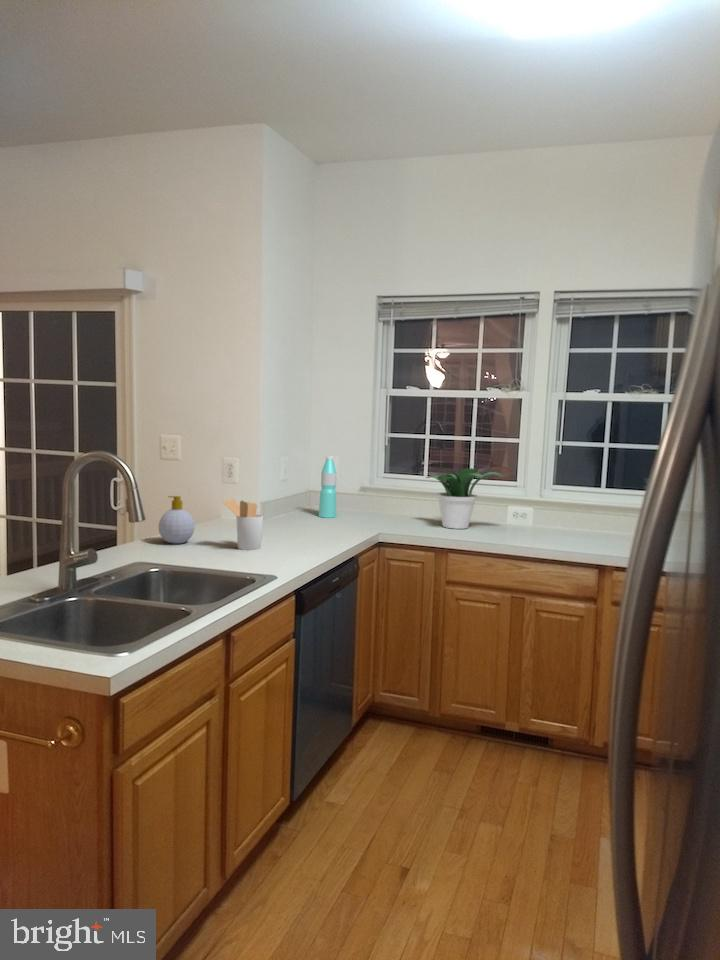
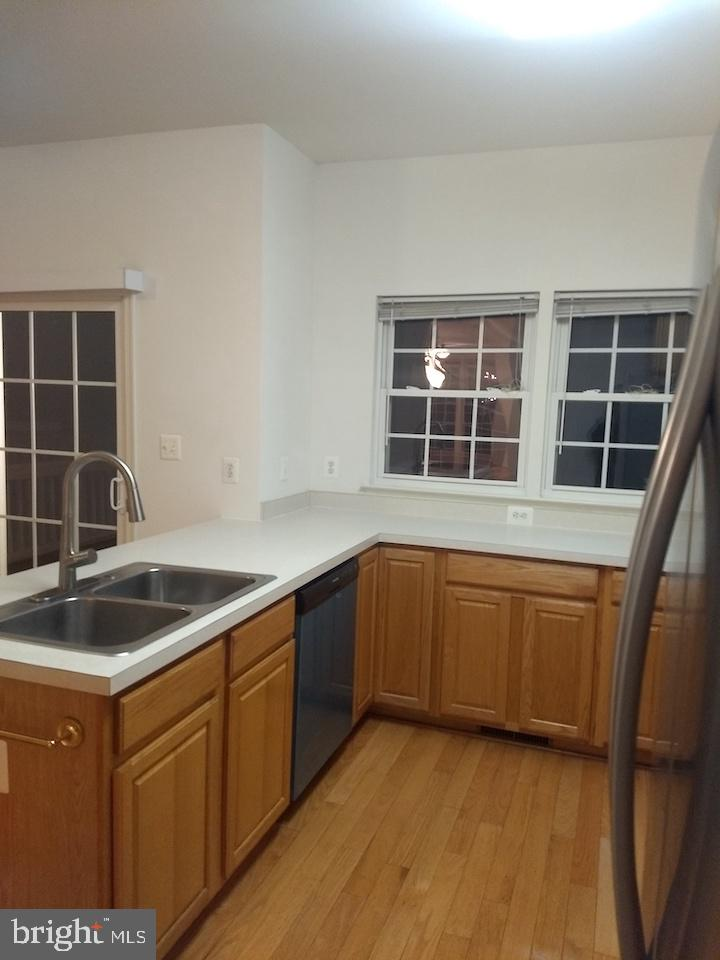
- utensil holder [221,498,265,551]
- potted plant [425,467,506,530]
- soap bottle [157,495,196,545]
- water bottle [318,455,338,519]
